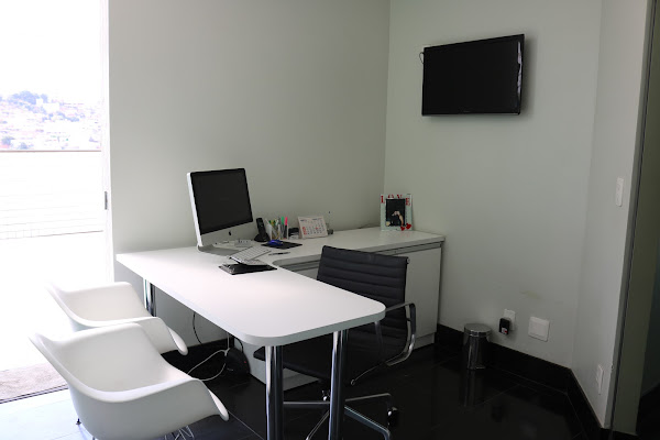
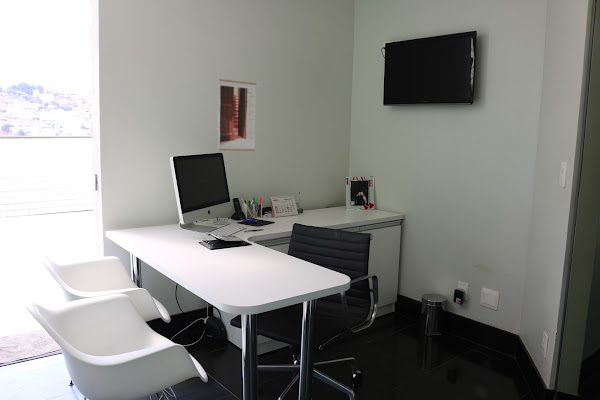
+ wall art [217,78,257,152]
